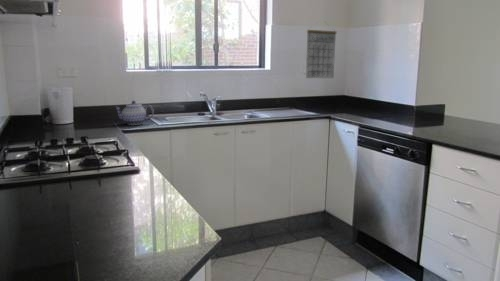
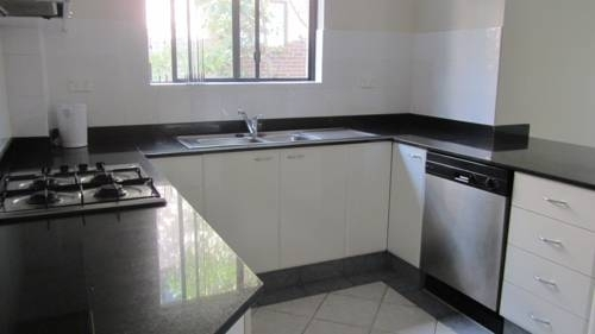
- calendar [305,20,338,79]
- teapot [114,100,155,126]
